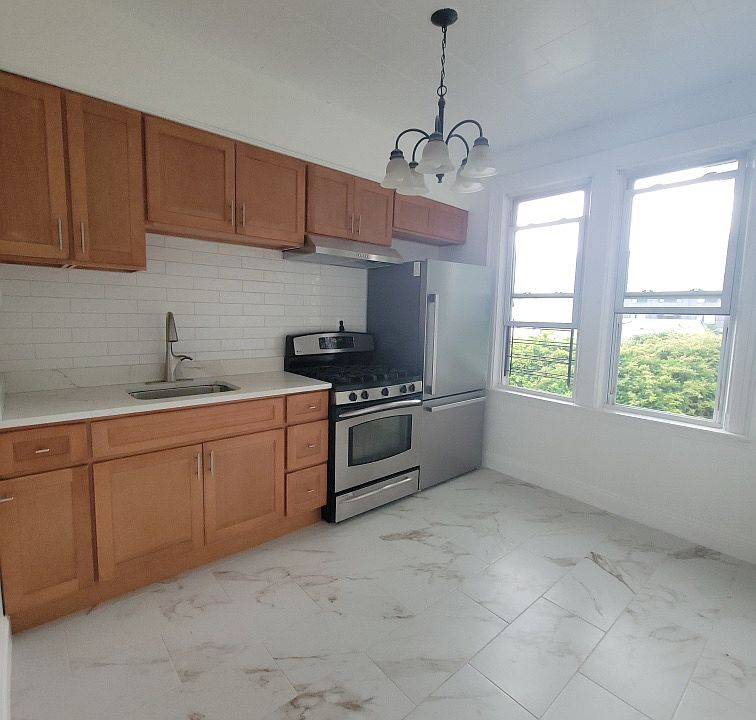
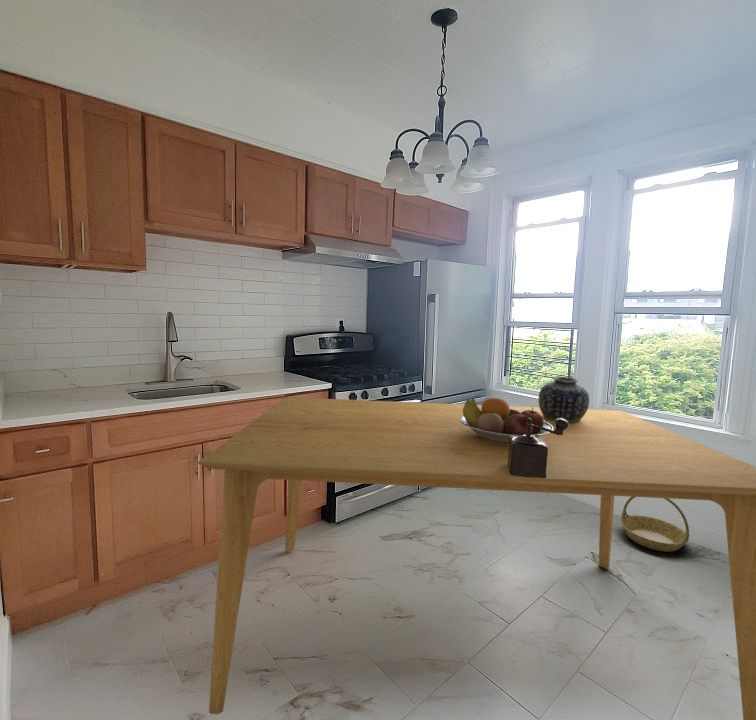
+ pepper mill [507,418,569,478]
+ basket [620,497,690,553]
+ vase [538,375,590,422]
+ dining table [197,396,756,720]
+ fruit bowl [460,397,554,444]
